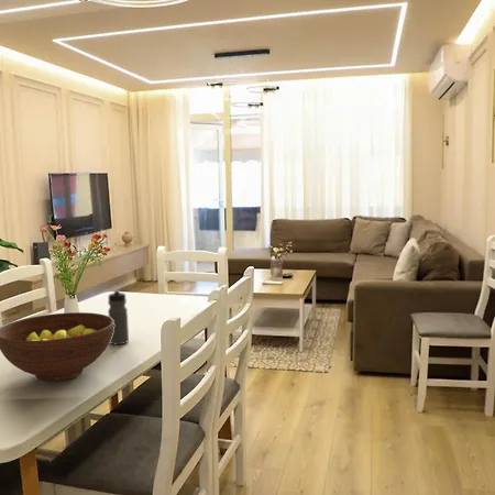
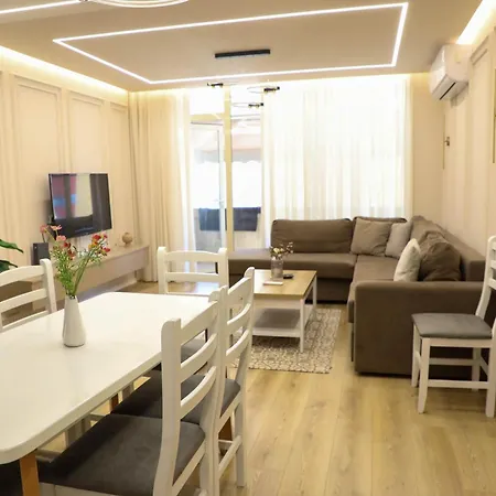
- fruit bowl [0,311,114,383]
- water bottle [107,289,130,345]
